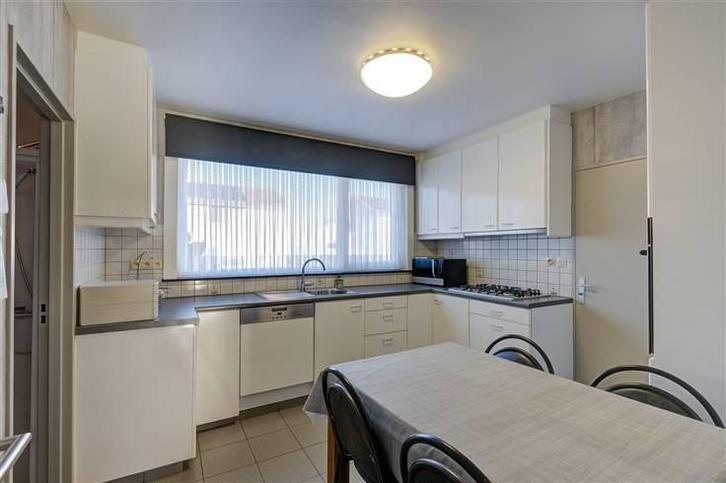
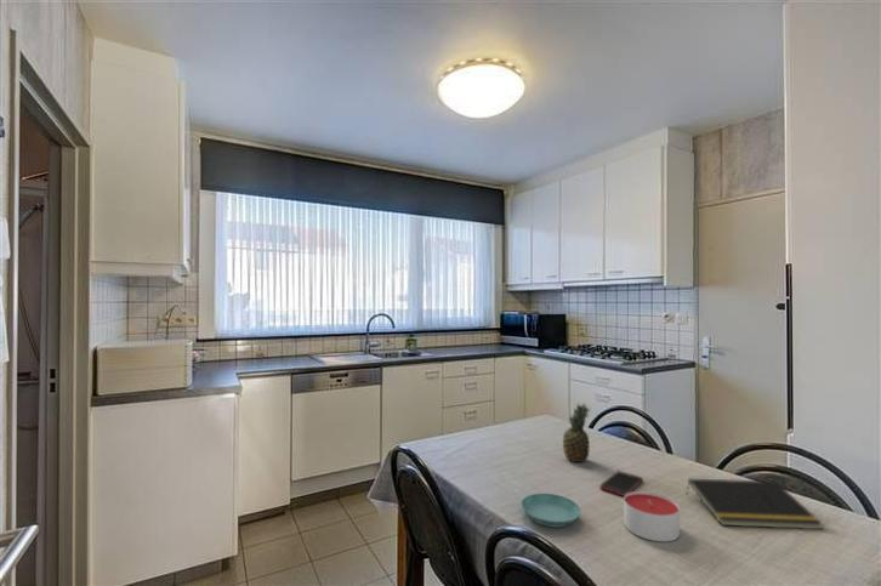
+ candle [623,490,681,542]
+ fruit [562,402,591,463]
+ saucer [519,493,582,529]
+ cell phone [599,470,644,497]
+ notepad [686,478,824,530]
